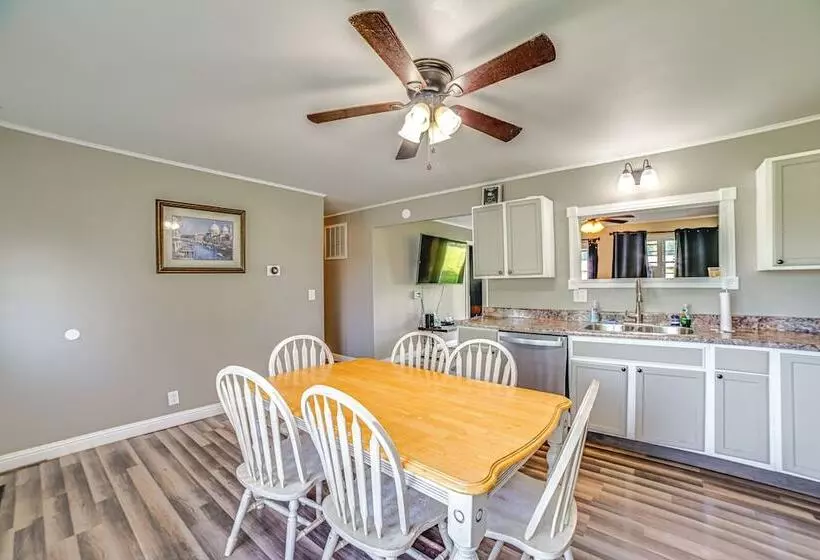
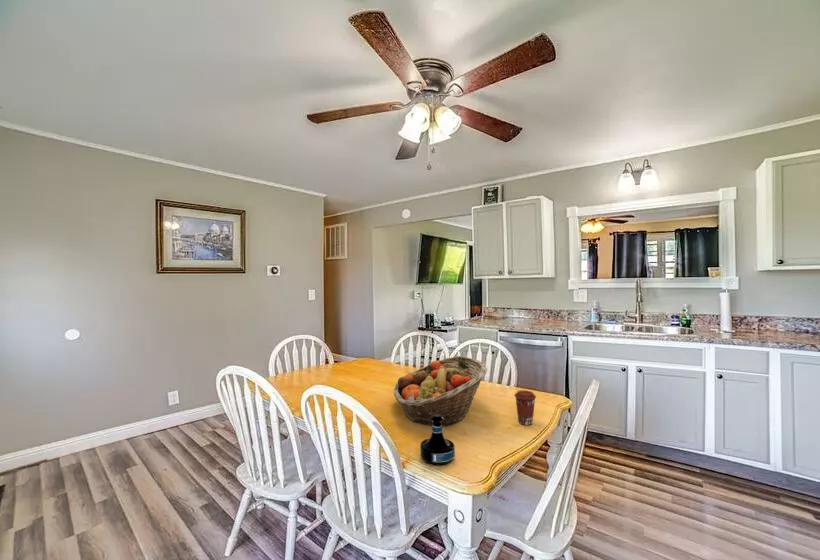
+ fruit basket [393,355,488,427]
+ tequila bottle [419,414,456,466]
+ coffee cup [513,390,537,426]
